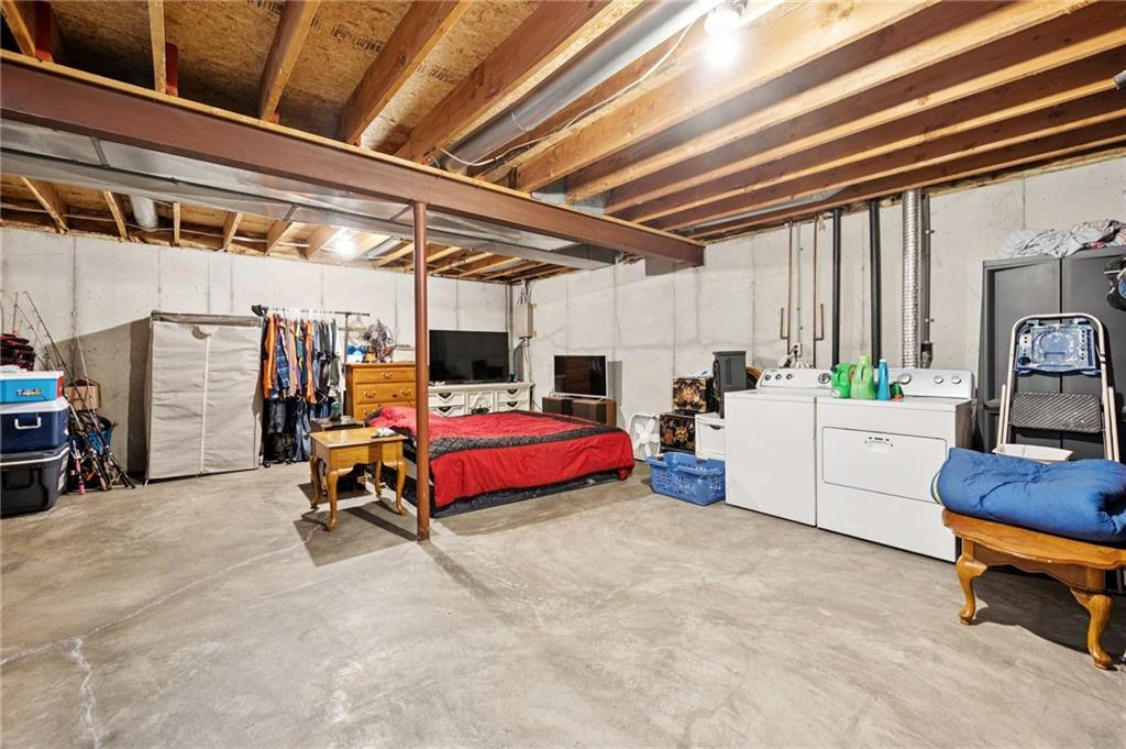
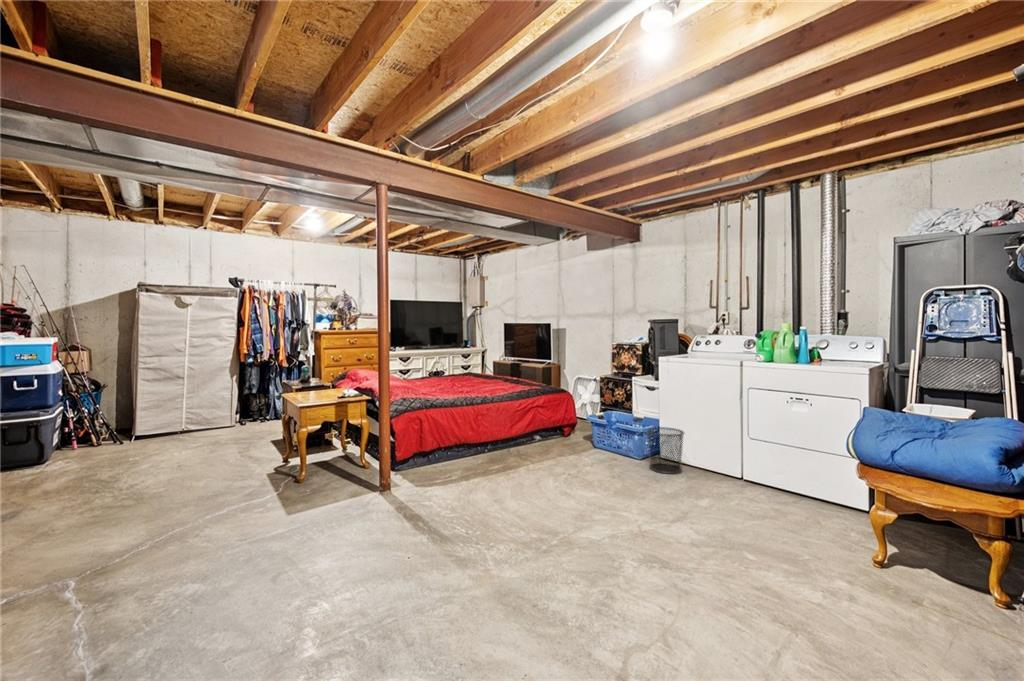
+ waste bin [645,426,685,475]
